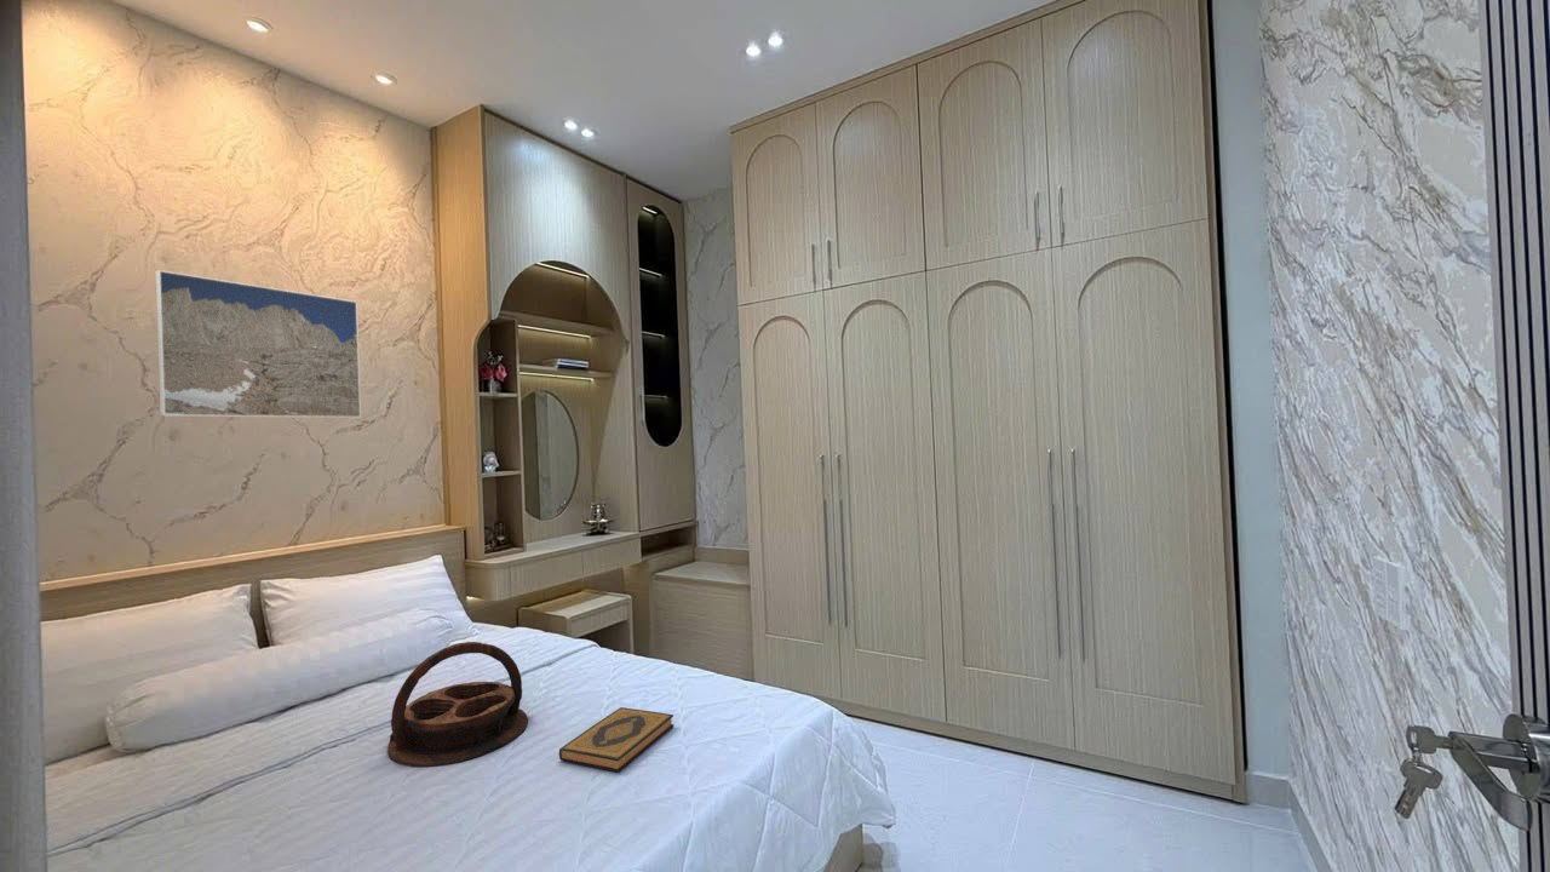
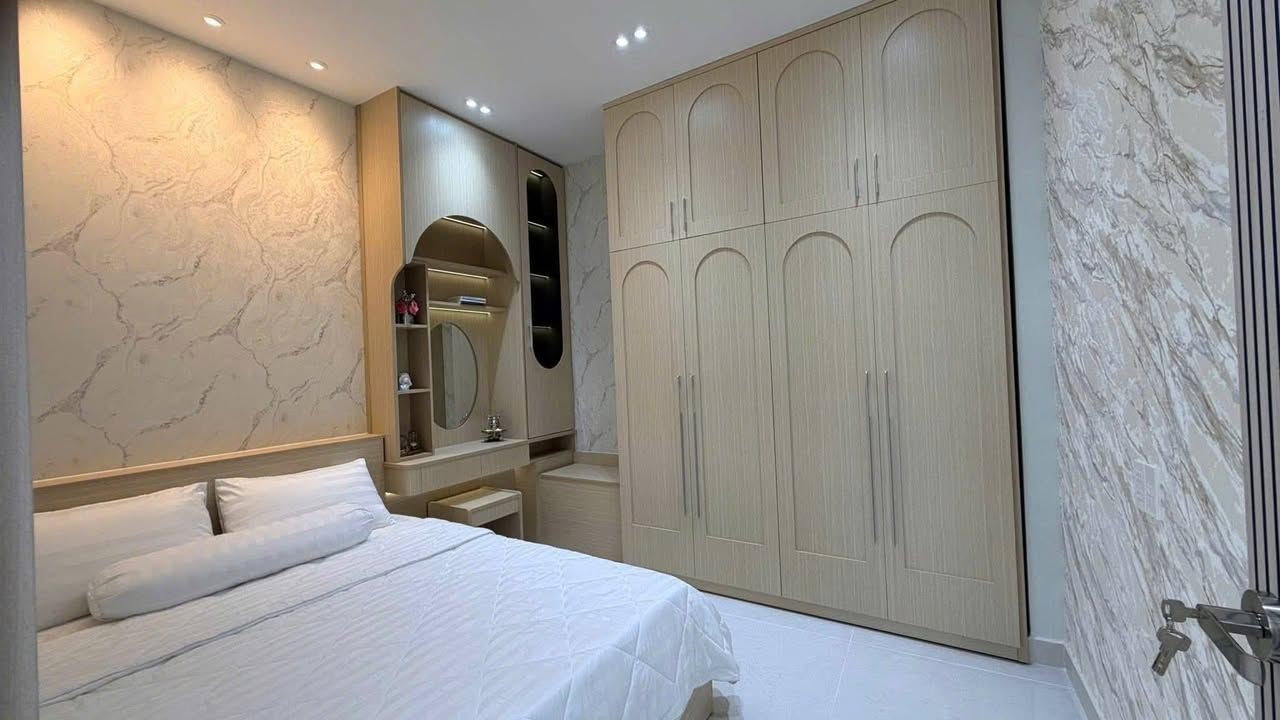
- serving tray [386,641,529,768]
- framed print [154,269,362,419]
- hardback book [558,706,674,773]
